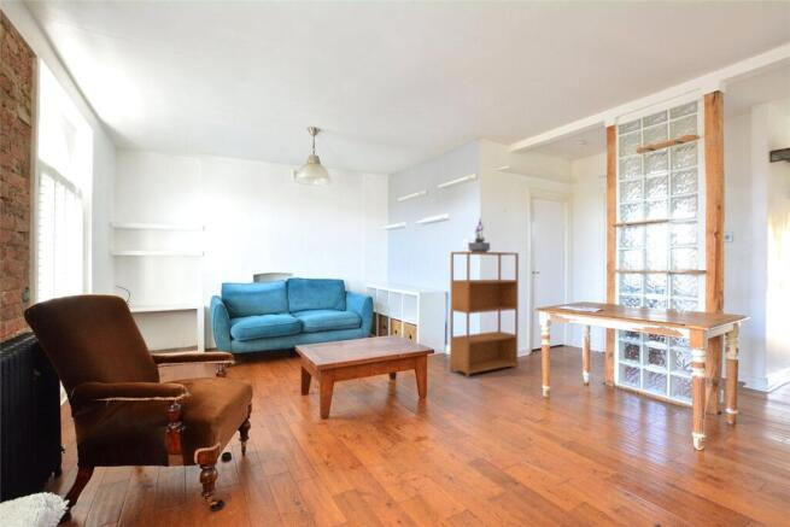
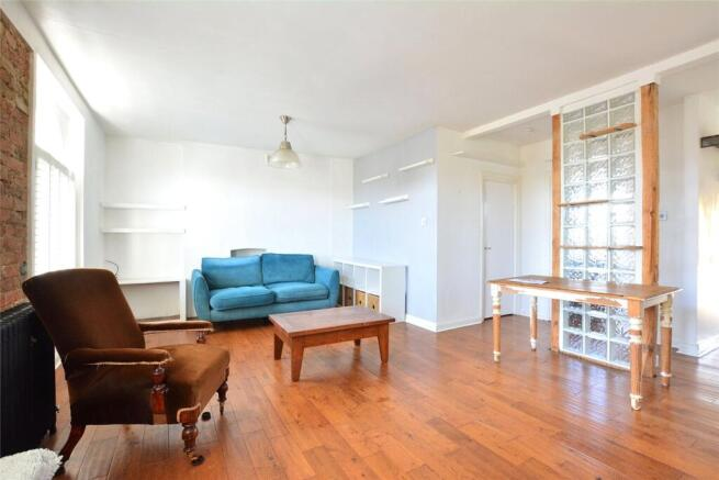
- potted plant [468,216,491,252]
- bookshelf [449,250,520,379]
